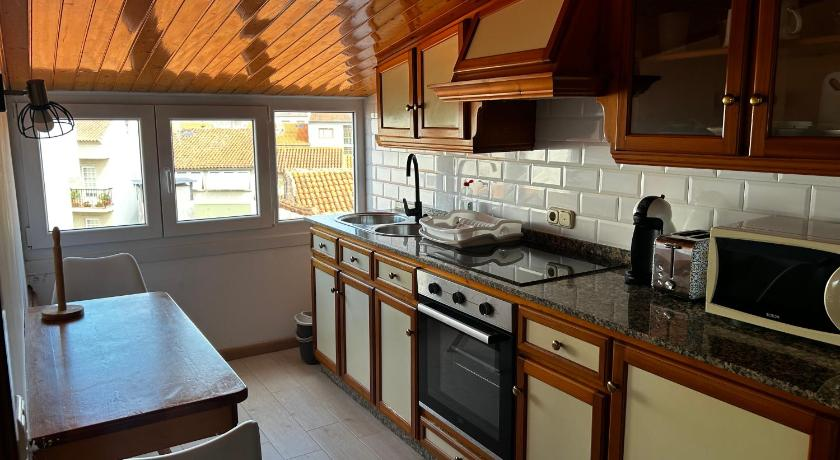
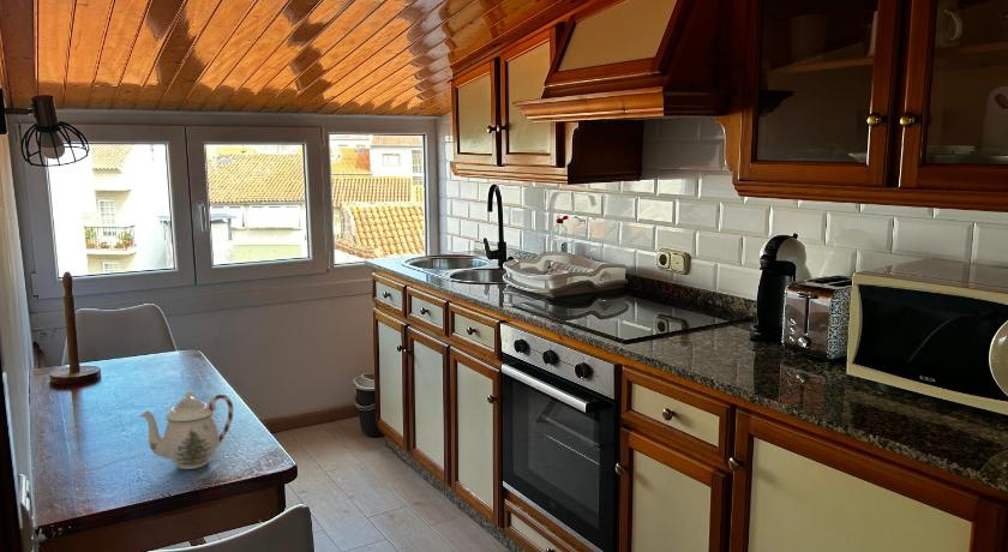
+ teapot [139,389,234,470]
